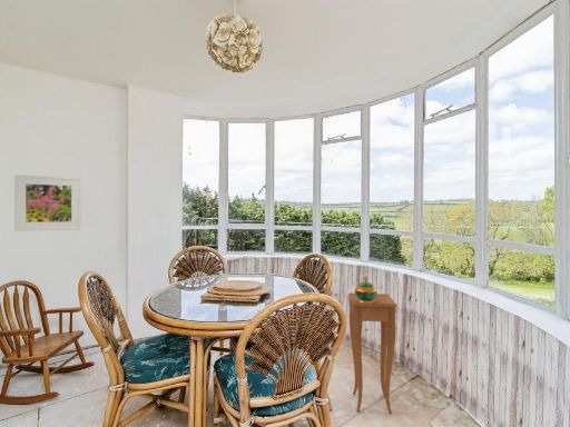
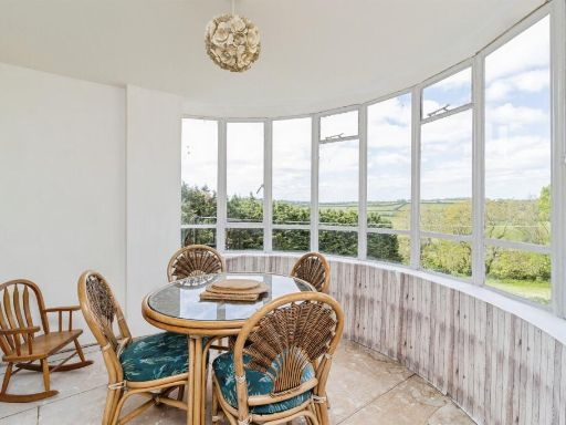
- decorative jar [354,275,379,304]
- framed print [13,173,82,232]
- side table [347,292,399,415]
